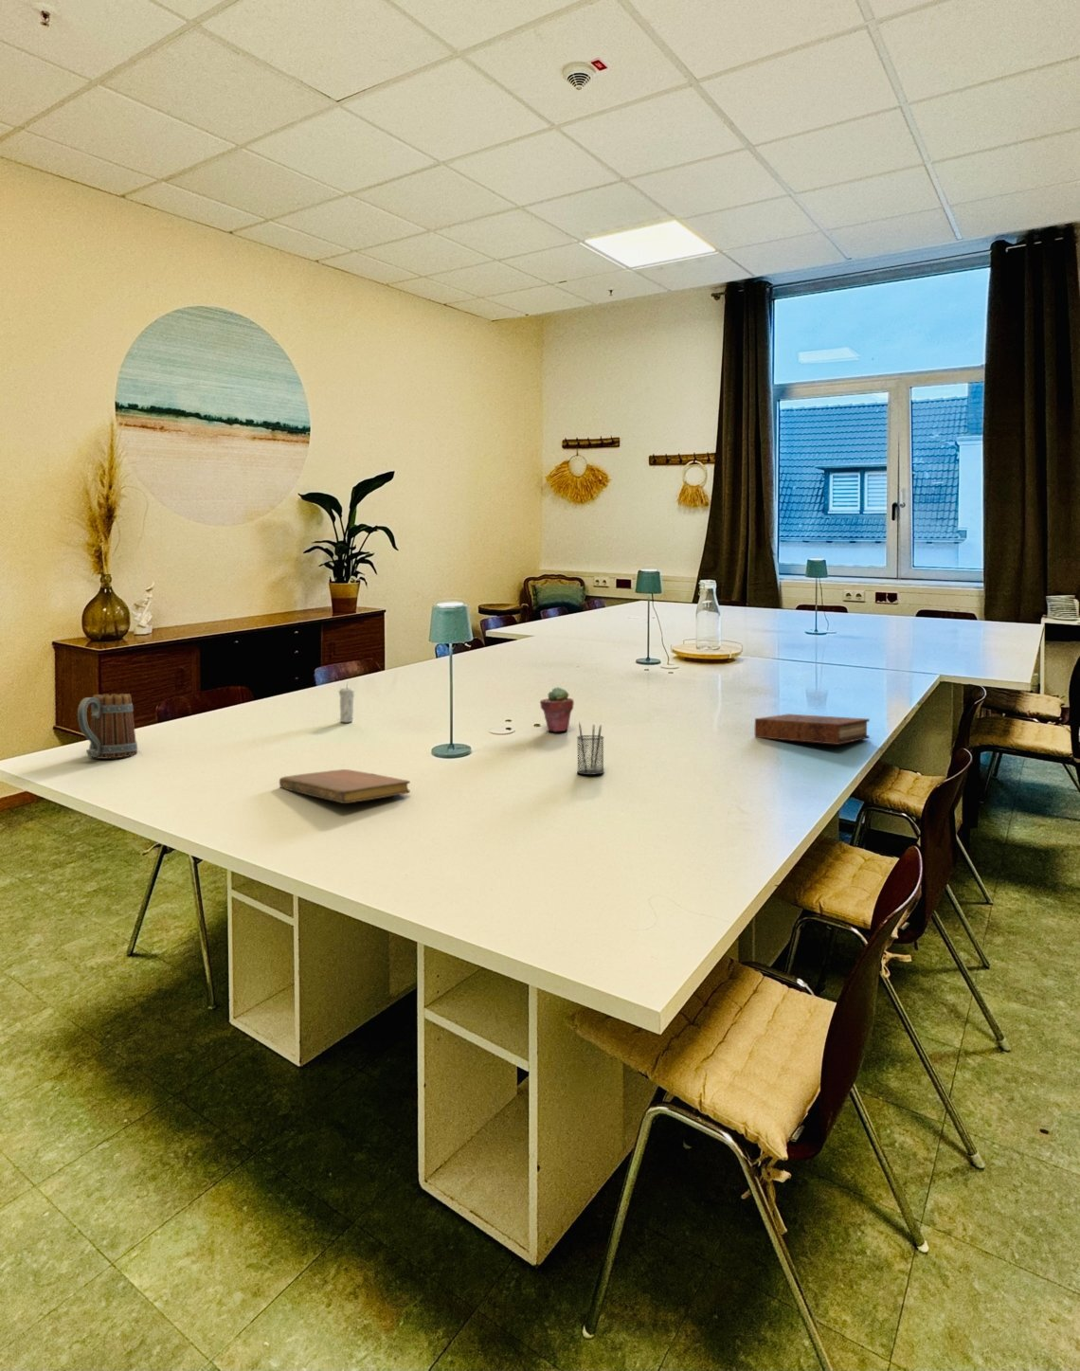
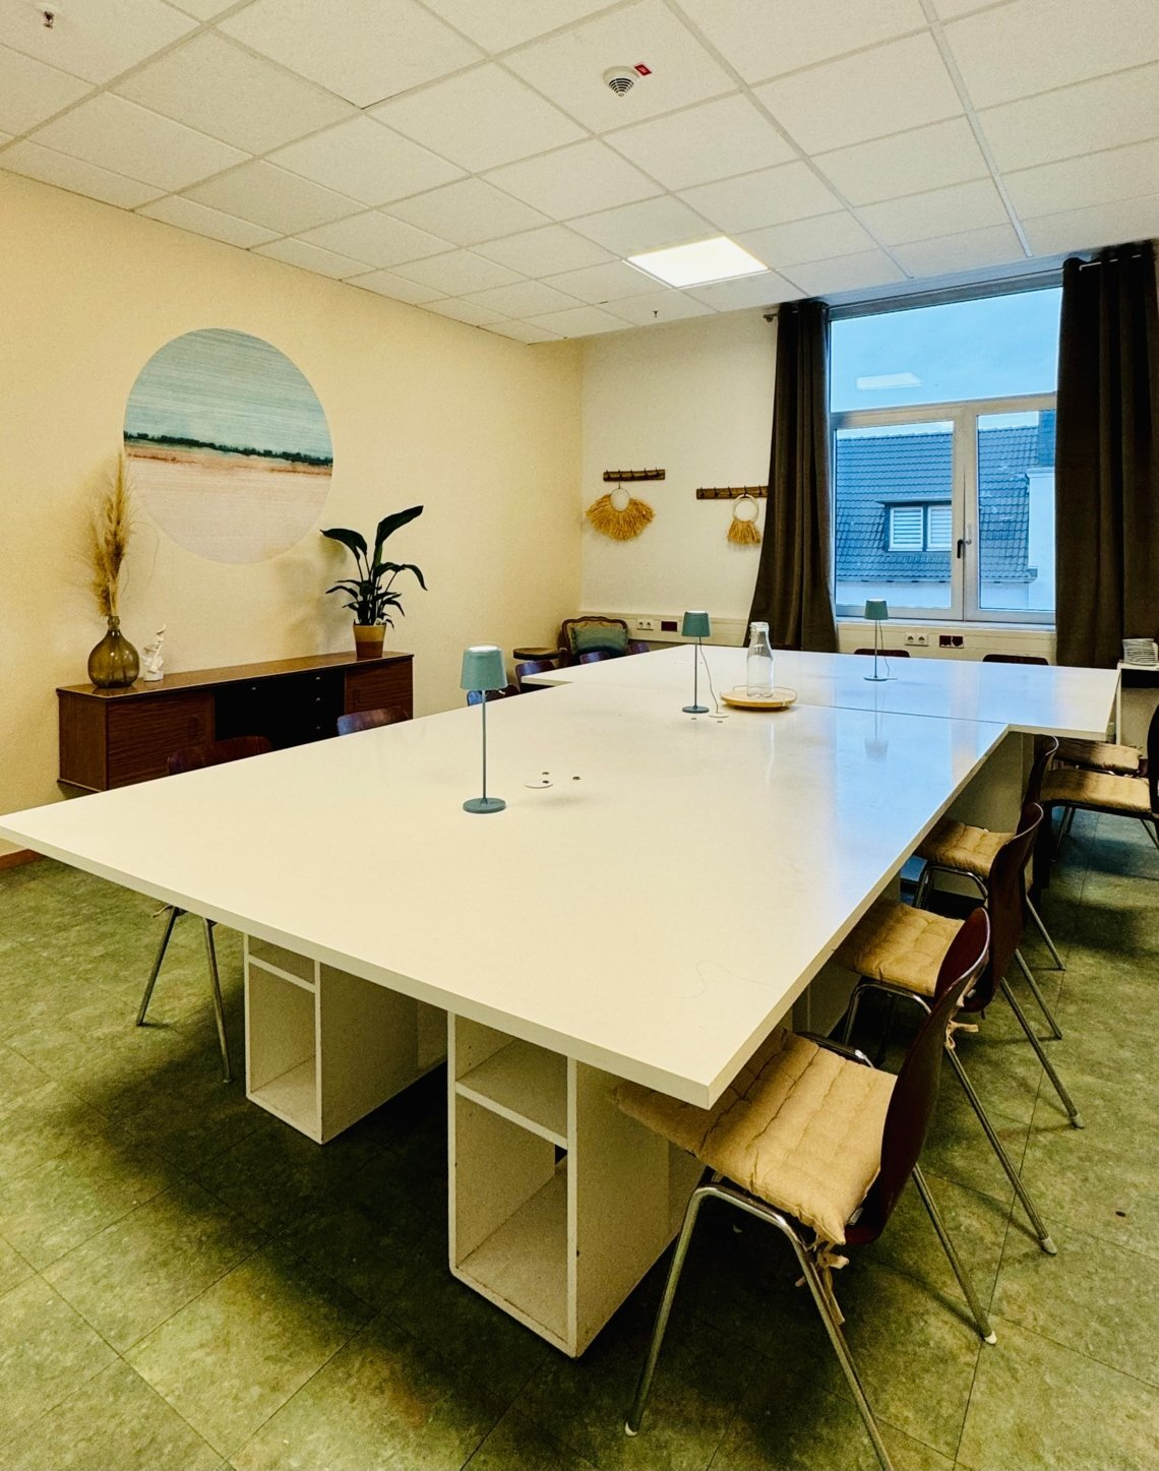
- potted succulent [539,686,575,732]
- candle [338,682,355,723]
- book [754,713,871,746]
- mug [77,692,138,760]
- pencil holder [576,721,605,776]
- notebook [278,768,412,805]
